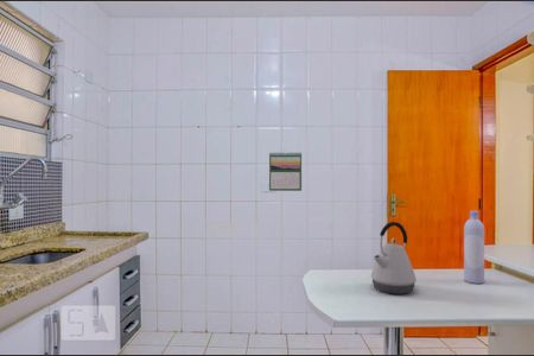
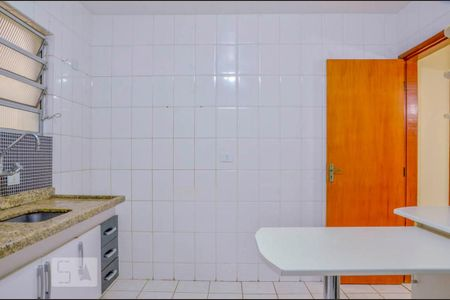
- calendar [268,151,303,192]
- kettle [370,221,418,295]
- bottle [463,210,485,285]
